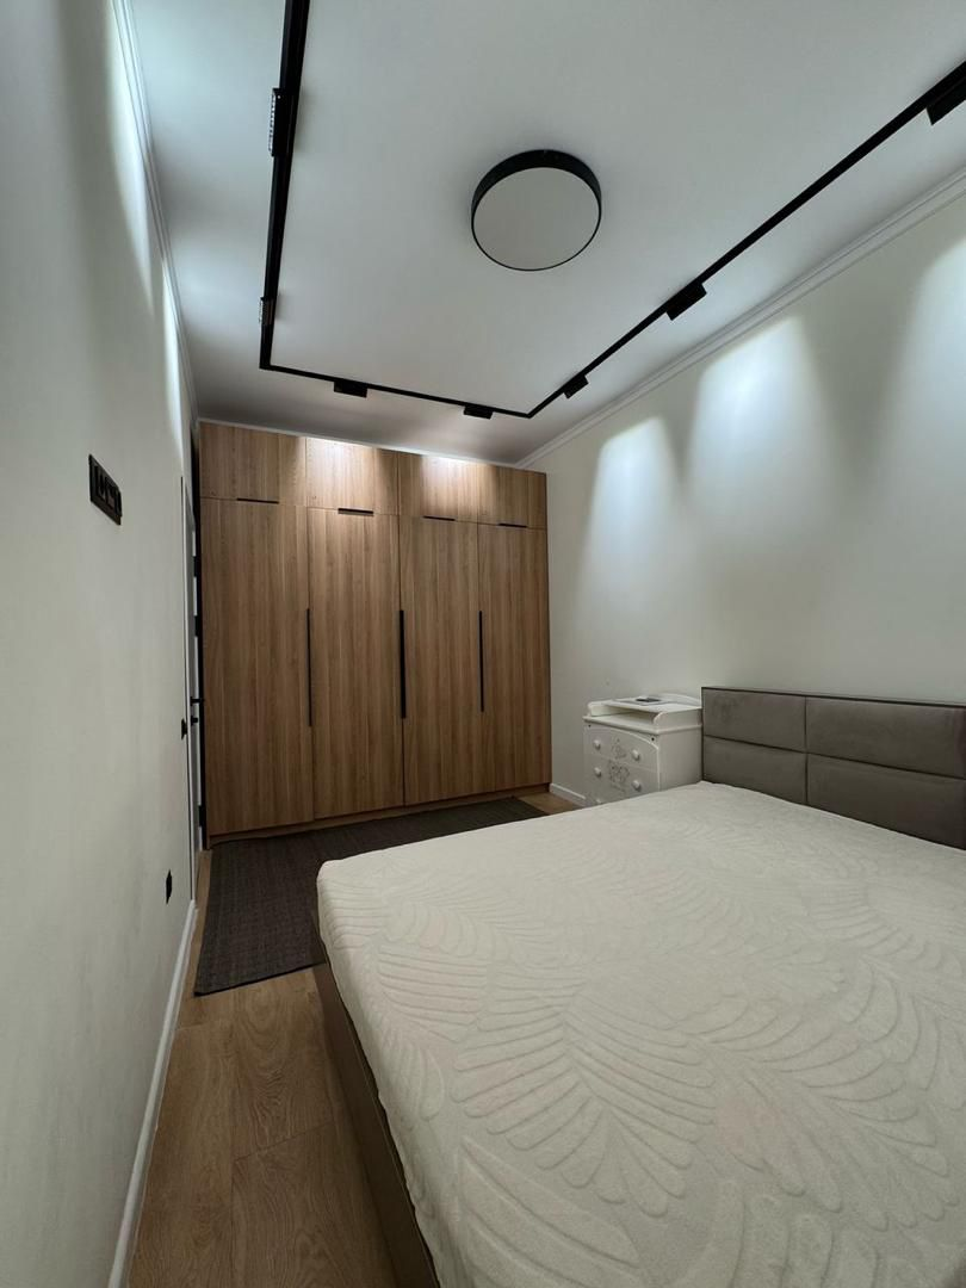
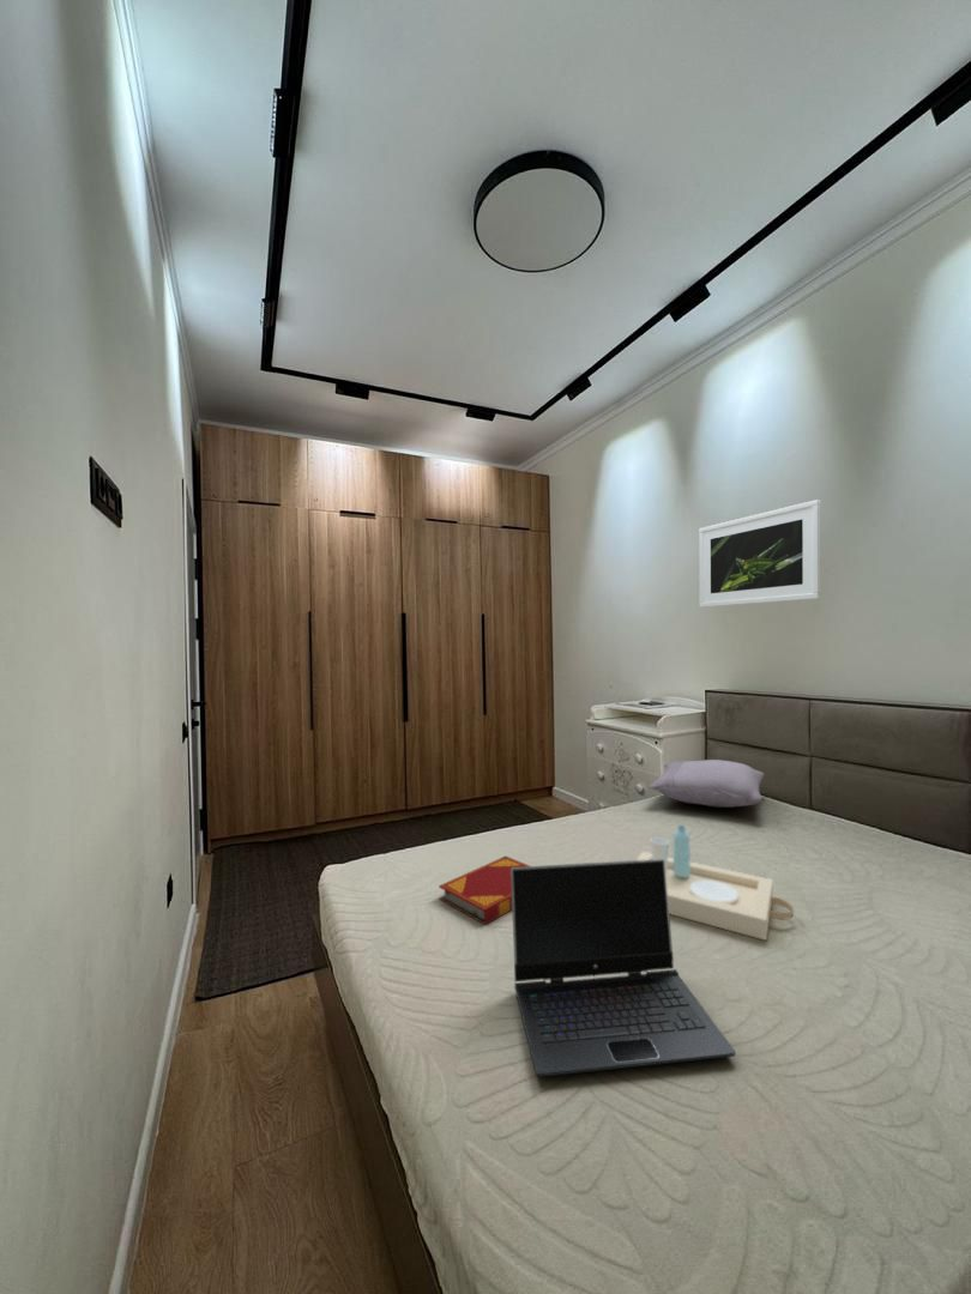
+ pillow [649,758,765,809]
+ serving tray [635,824,795,942]
+ hardback book [438,855,531,926]
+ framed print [698,498,822,609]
+ laptop computer [511,859,736,1078]
